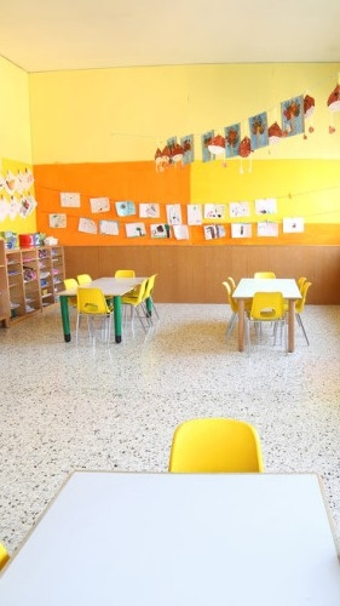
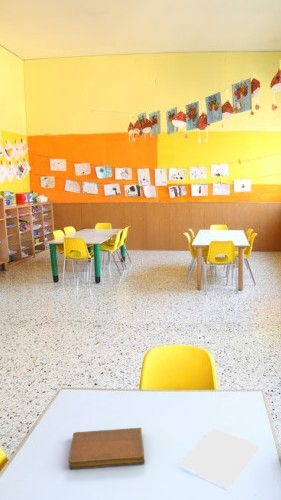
+ notebook [68,427,146,470]
+ paper sheet [177,427,261,490]
